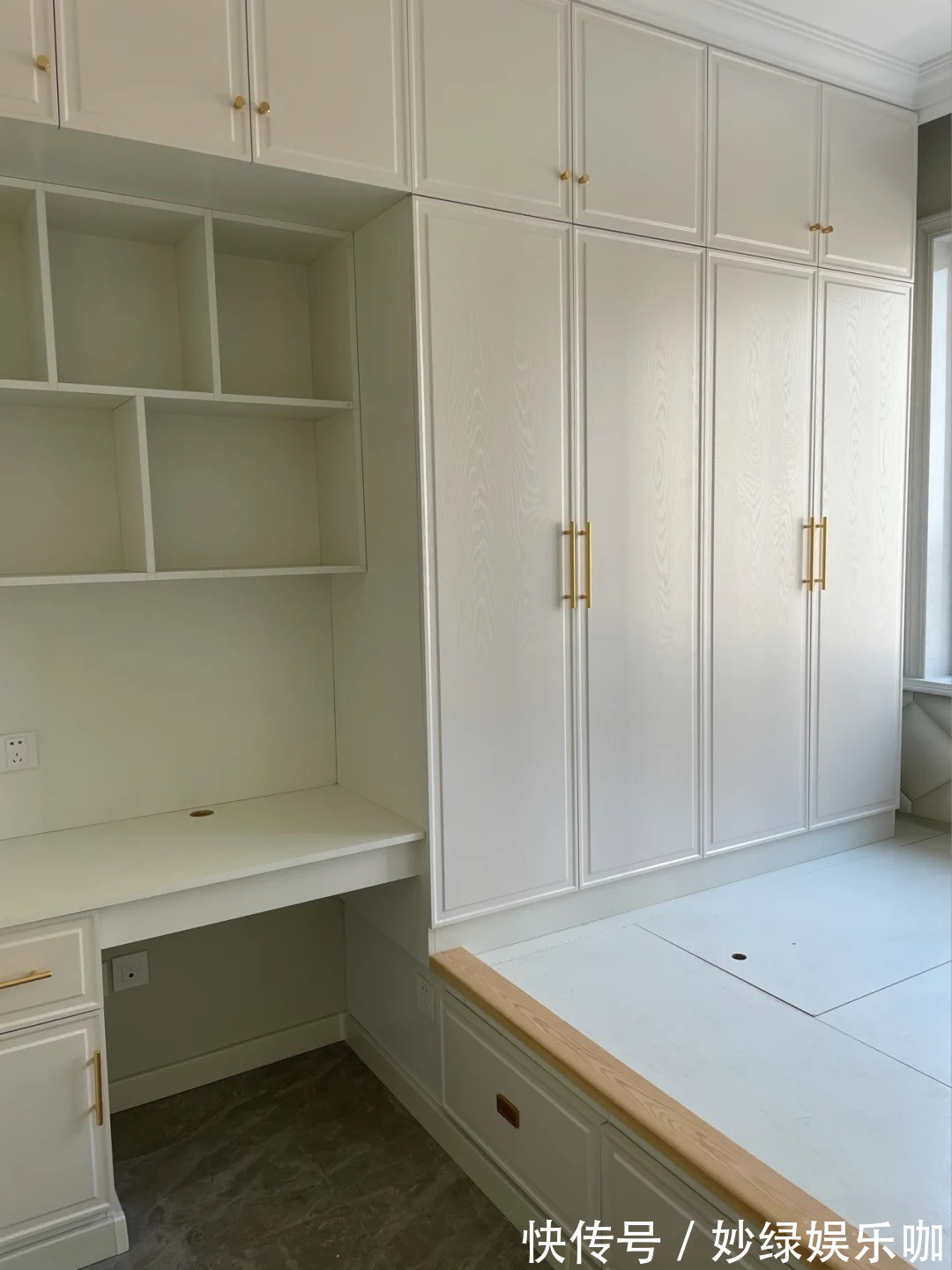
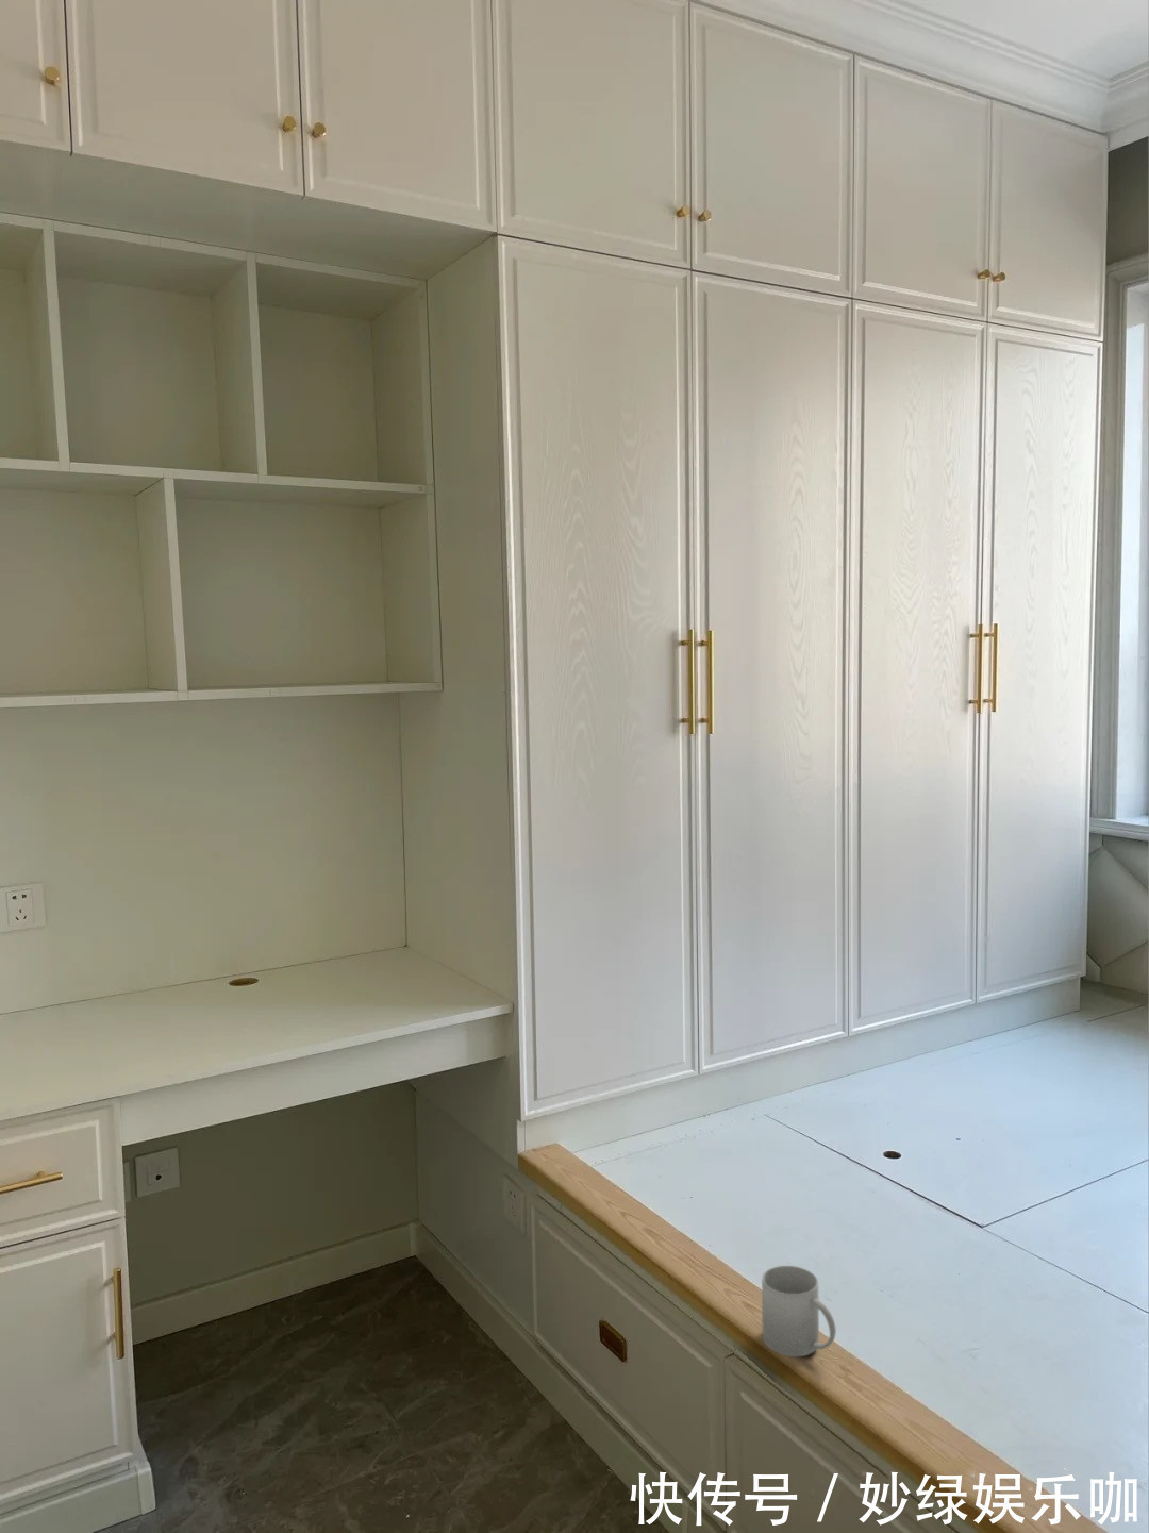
+ mug [760,1265,838,1358]
